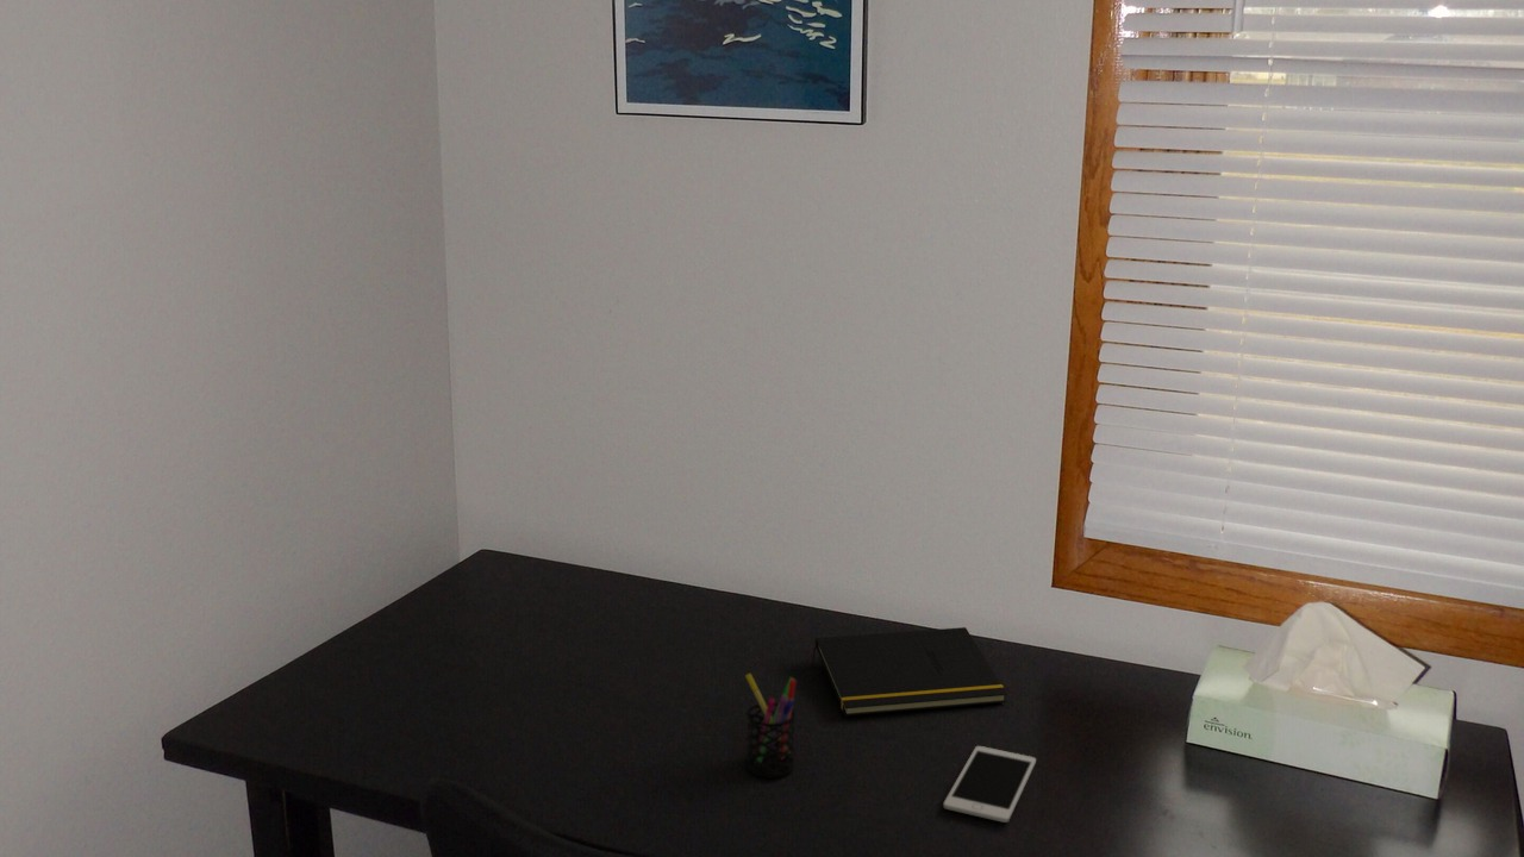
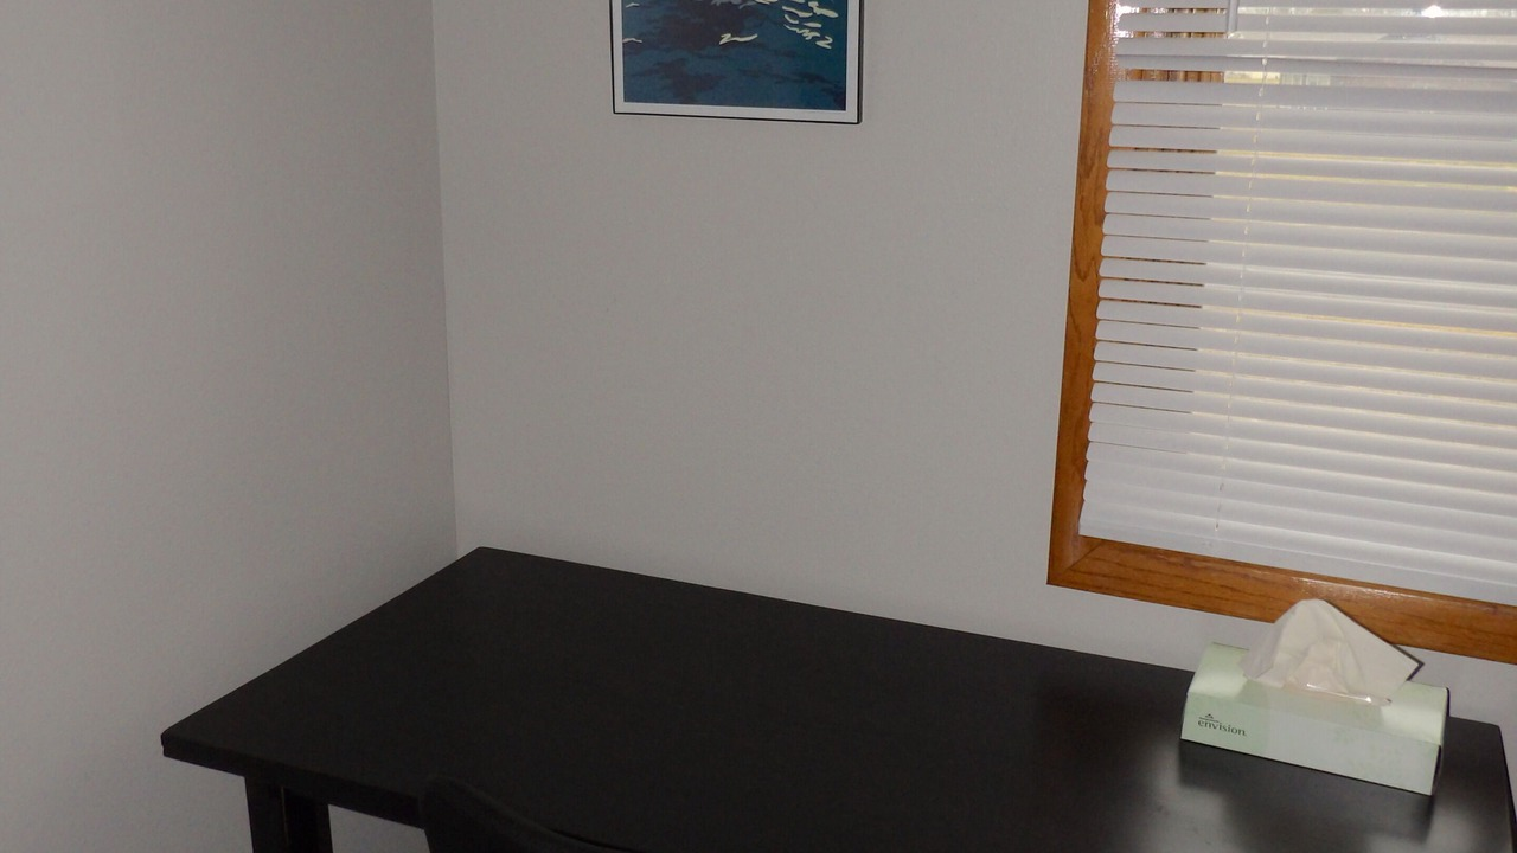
- pen holder [744,673,798,778]
- notepad [810,626,1008,717]
- cell phone [942,745,1037,824]
